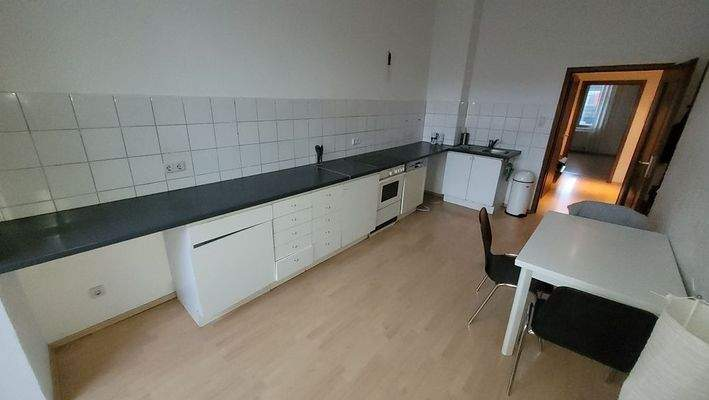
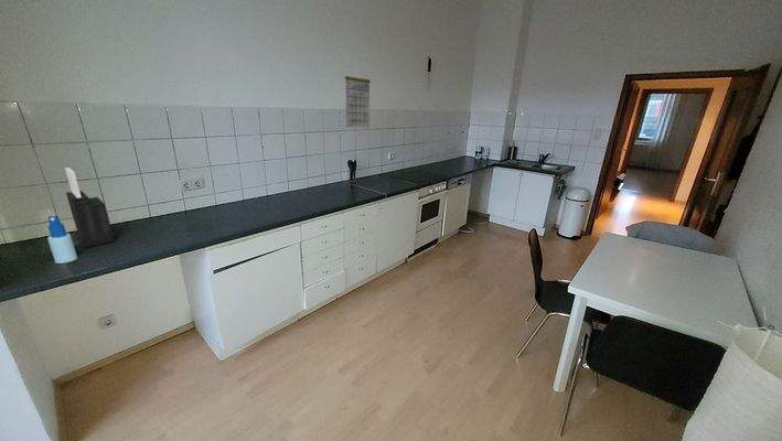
+ knife block [64,166,117,248]
+ spray bottle [47,214,78,265]
+ calendar [344,69,372,128]
